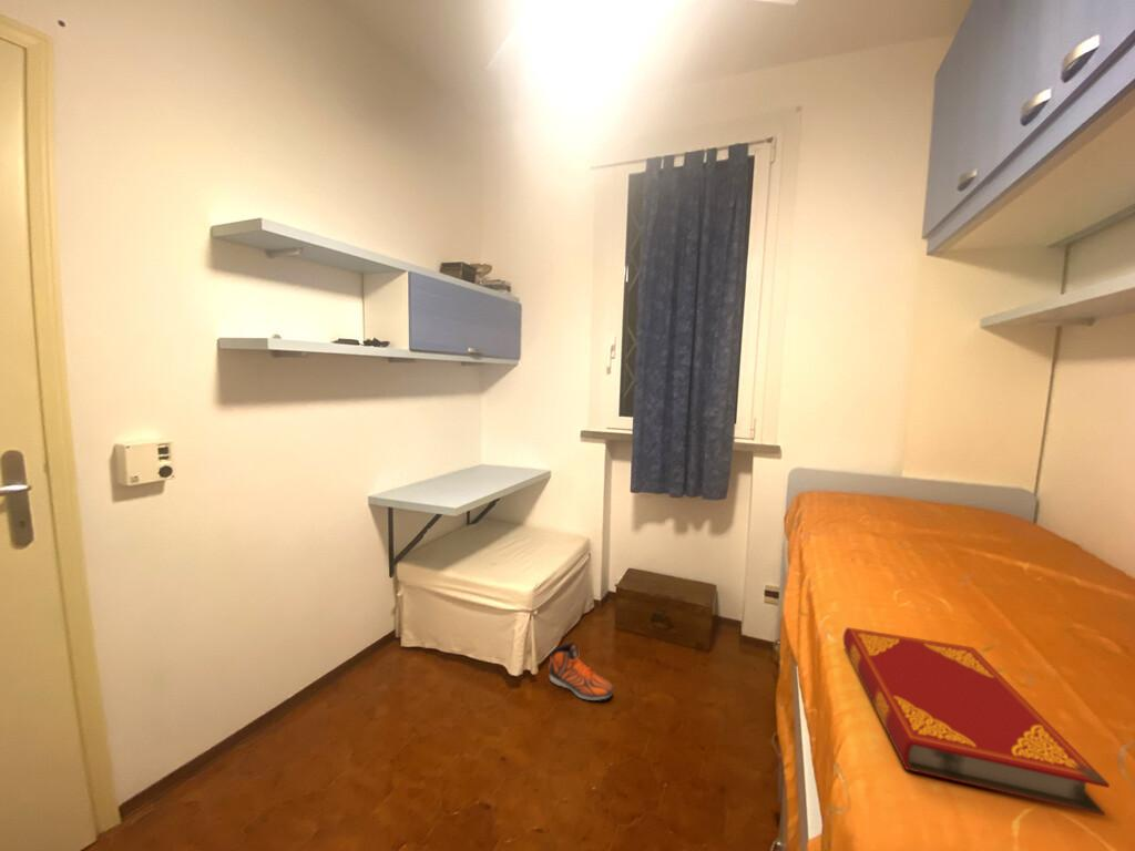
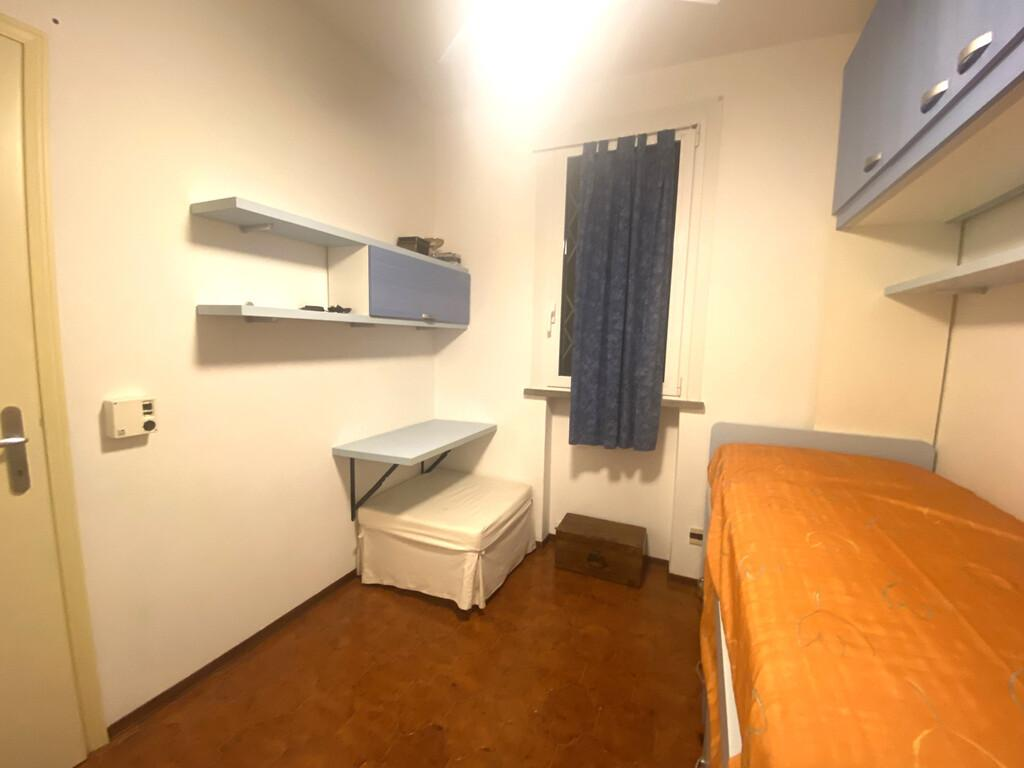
- sneaker [548,642,615,701]
- hardback book [842,626,1111,817]
